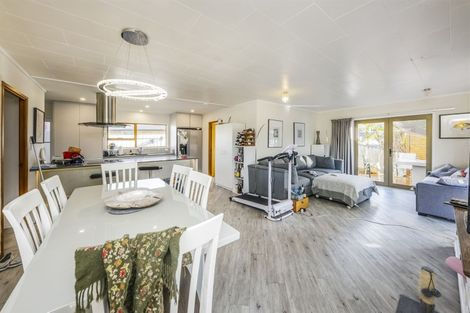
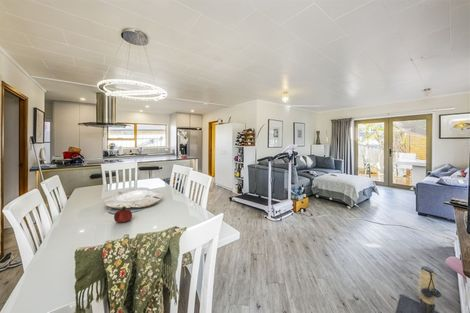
+ fruit [113,205,133,224]
